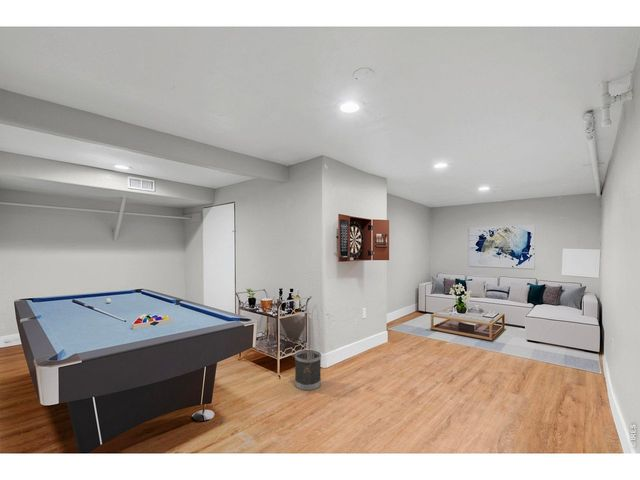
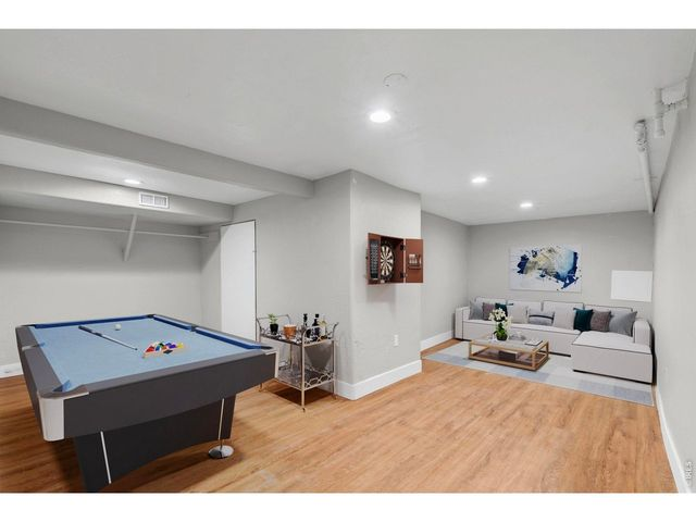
- wastebasket [294,349,322,392]
